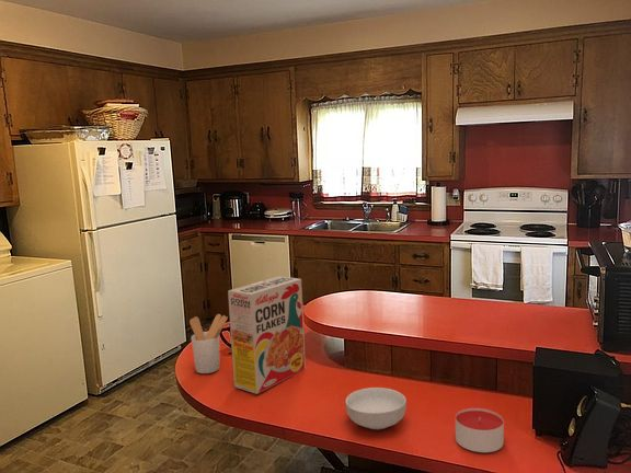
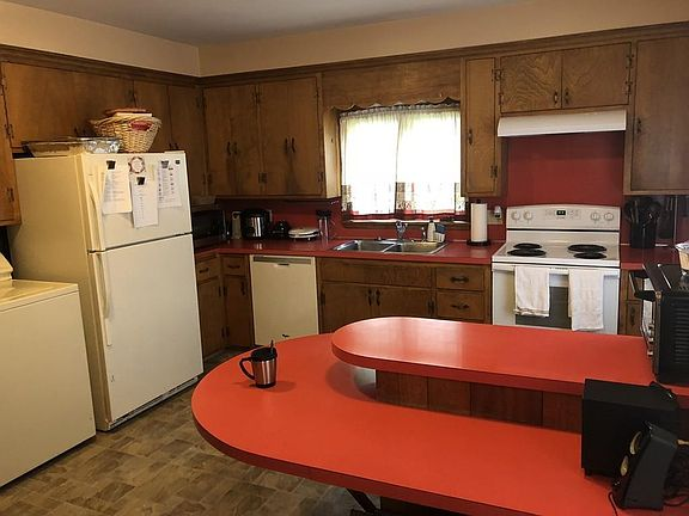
- cereal box [227,275,307,395]
- cereal bowl [344,387,408,430]
- candle [455,407,505,453]
- utensil holder [188,313,229,374]
